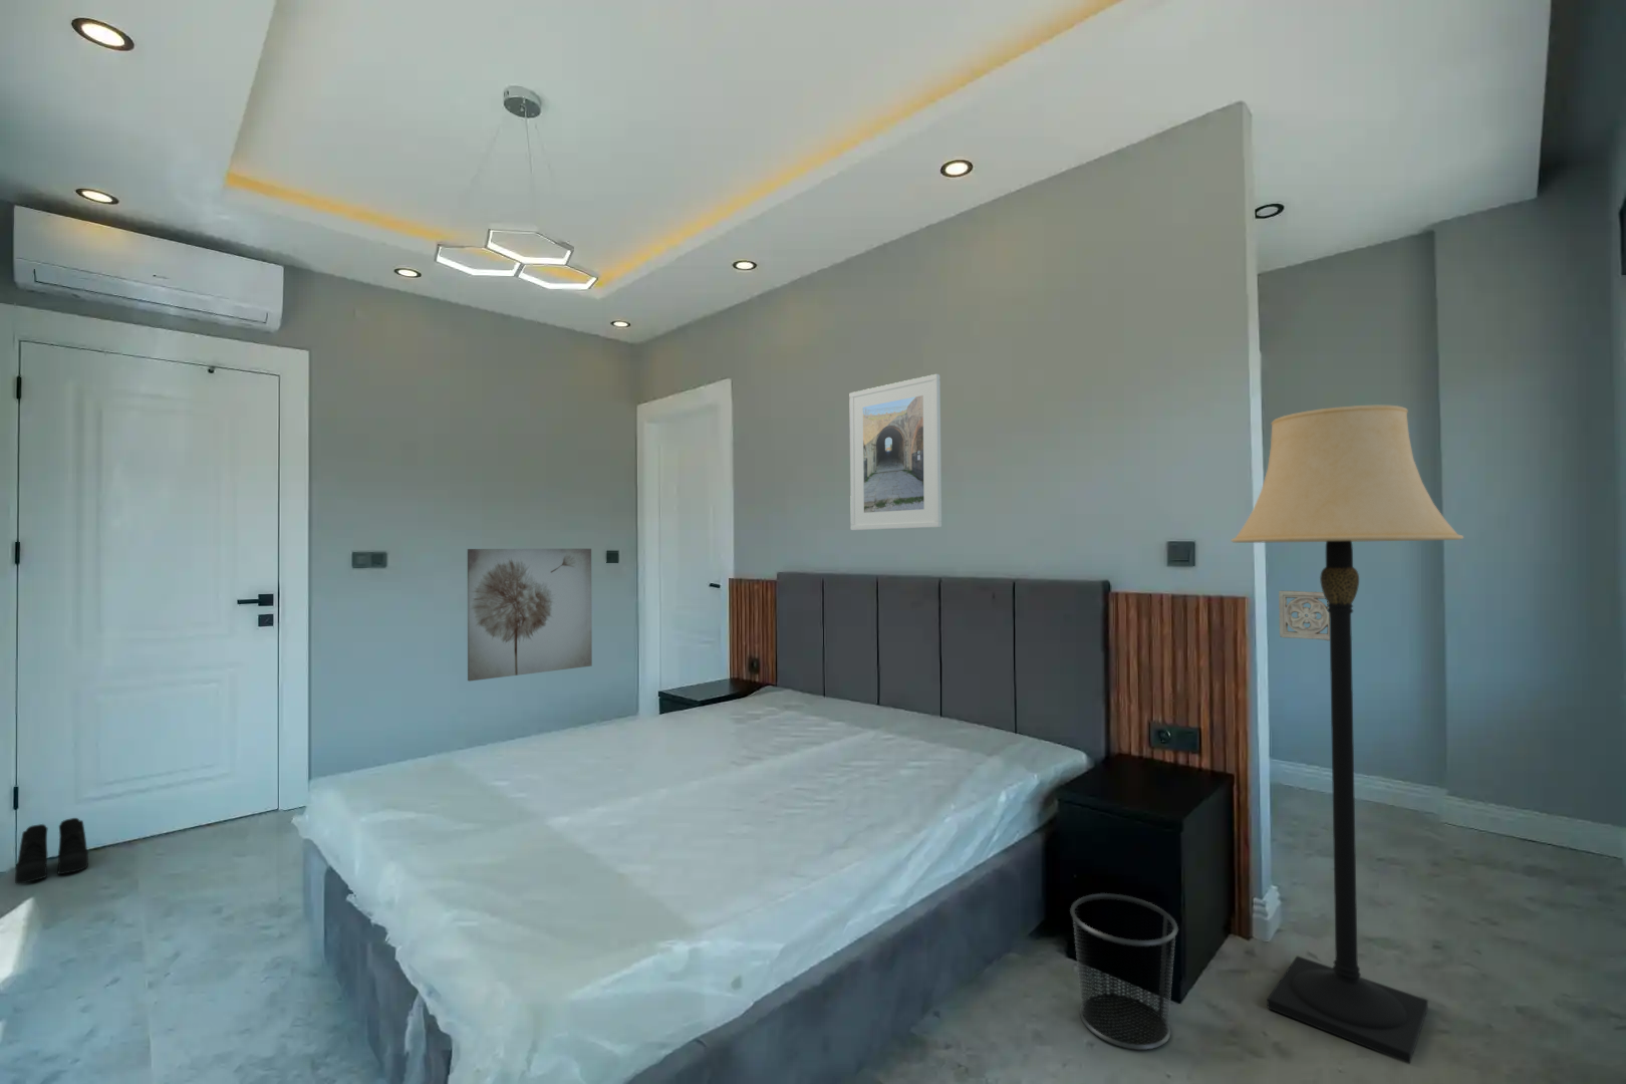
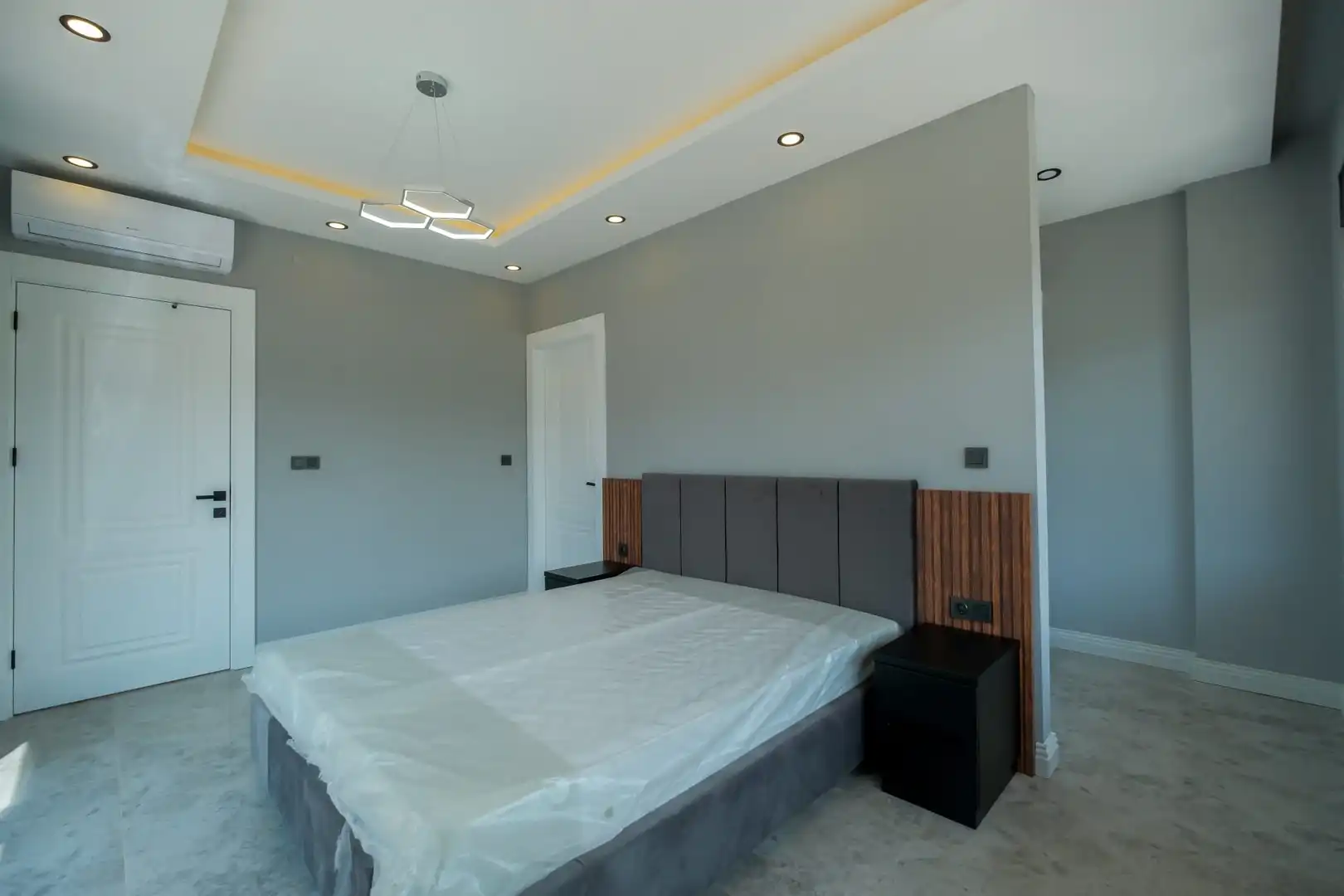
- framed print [849,374,942,531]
- boots [15,817,90,884]
- wall ornament [1278,590,1330,641]
- wall art [467,548,593,682]
- lamp [1230,404,1464,1065]
- waste bin [1069,893,1180,1051]
